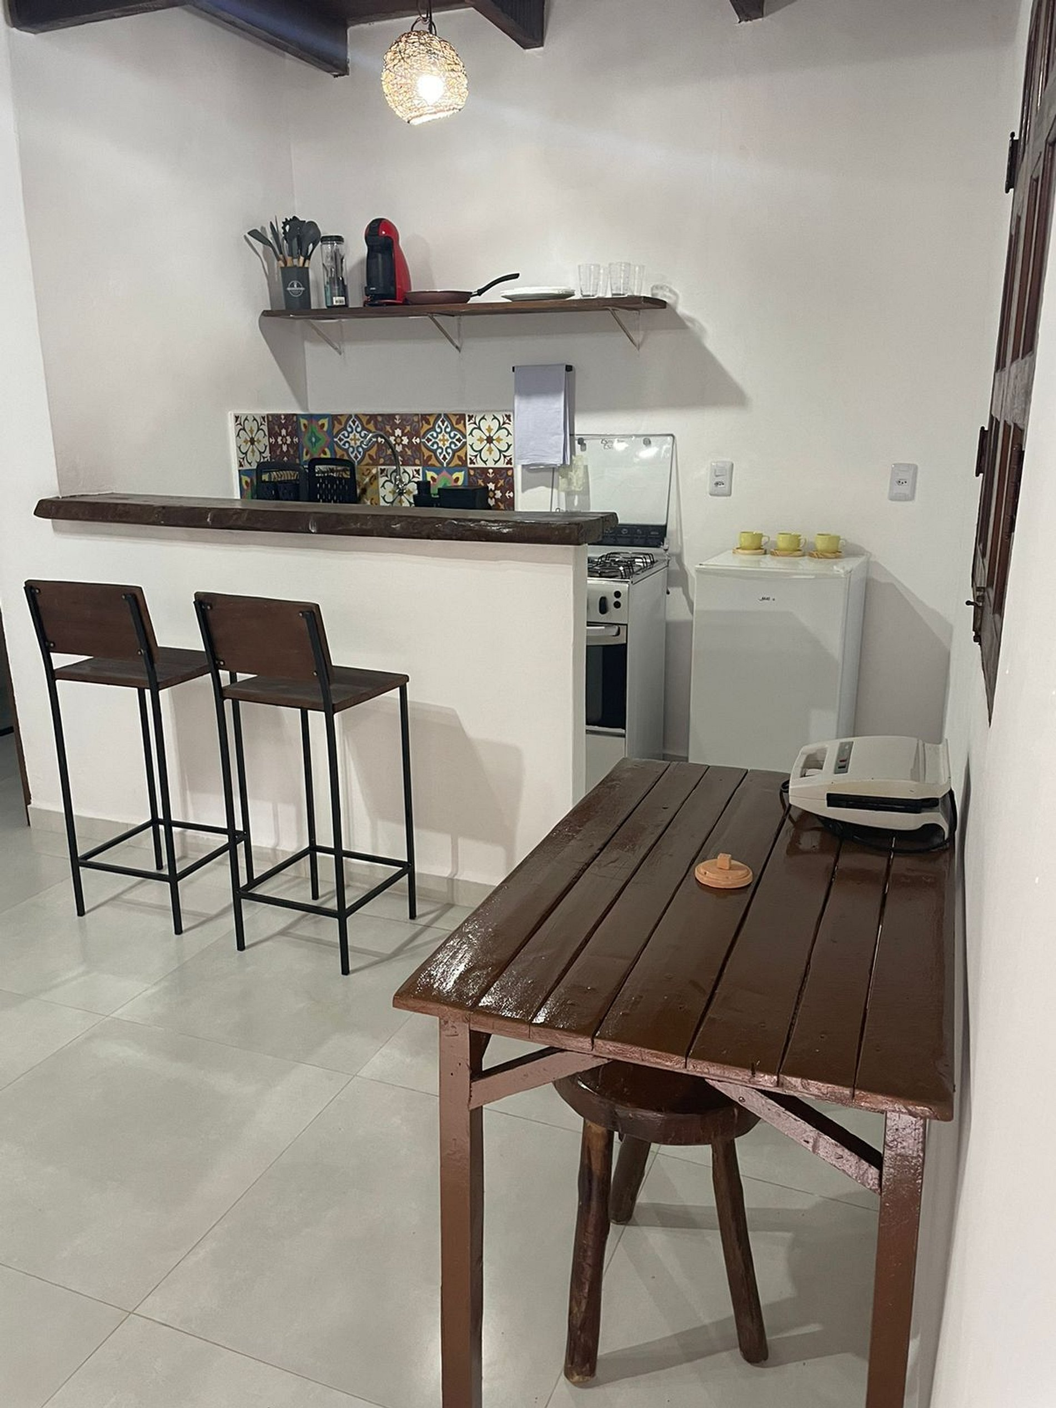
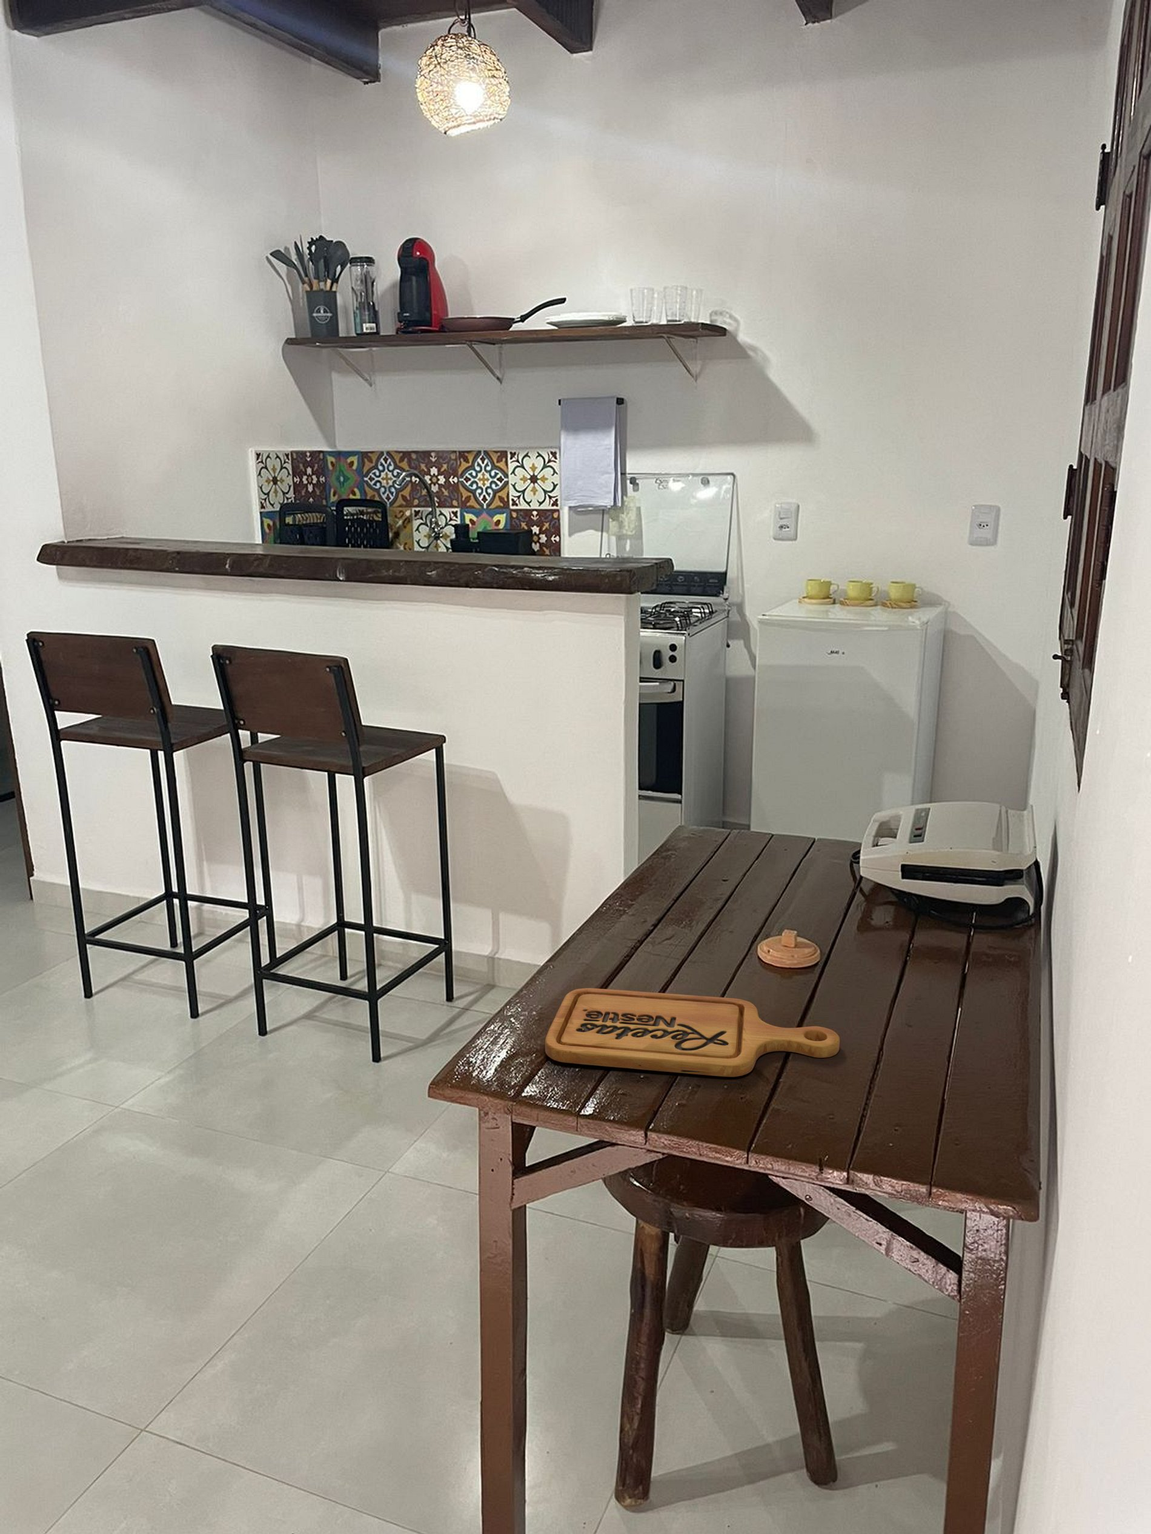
+ cutting board [544,988,840,1077]
